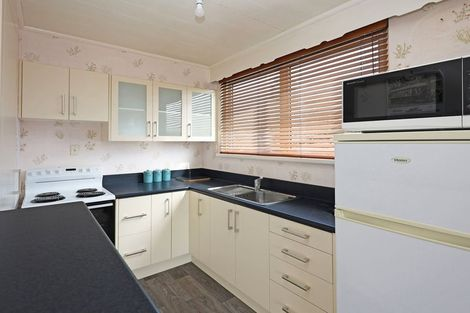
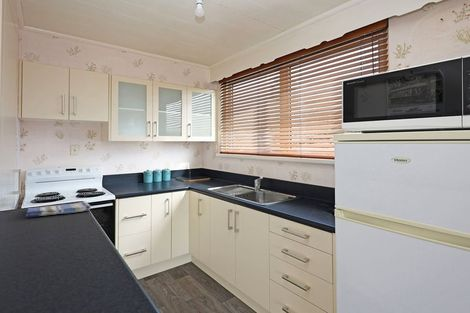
+ dish towel [25,200,92,218]
